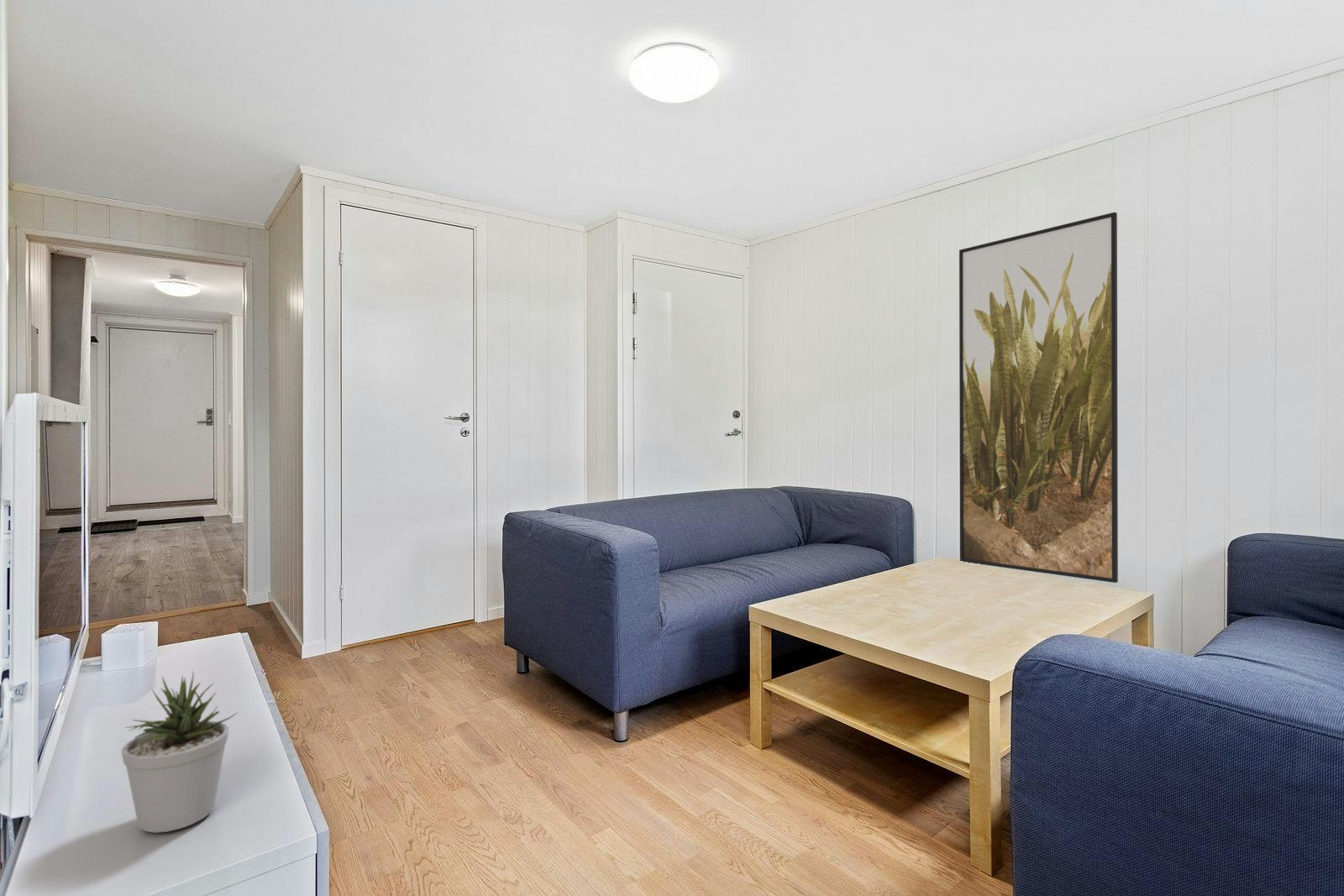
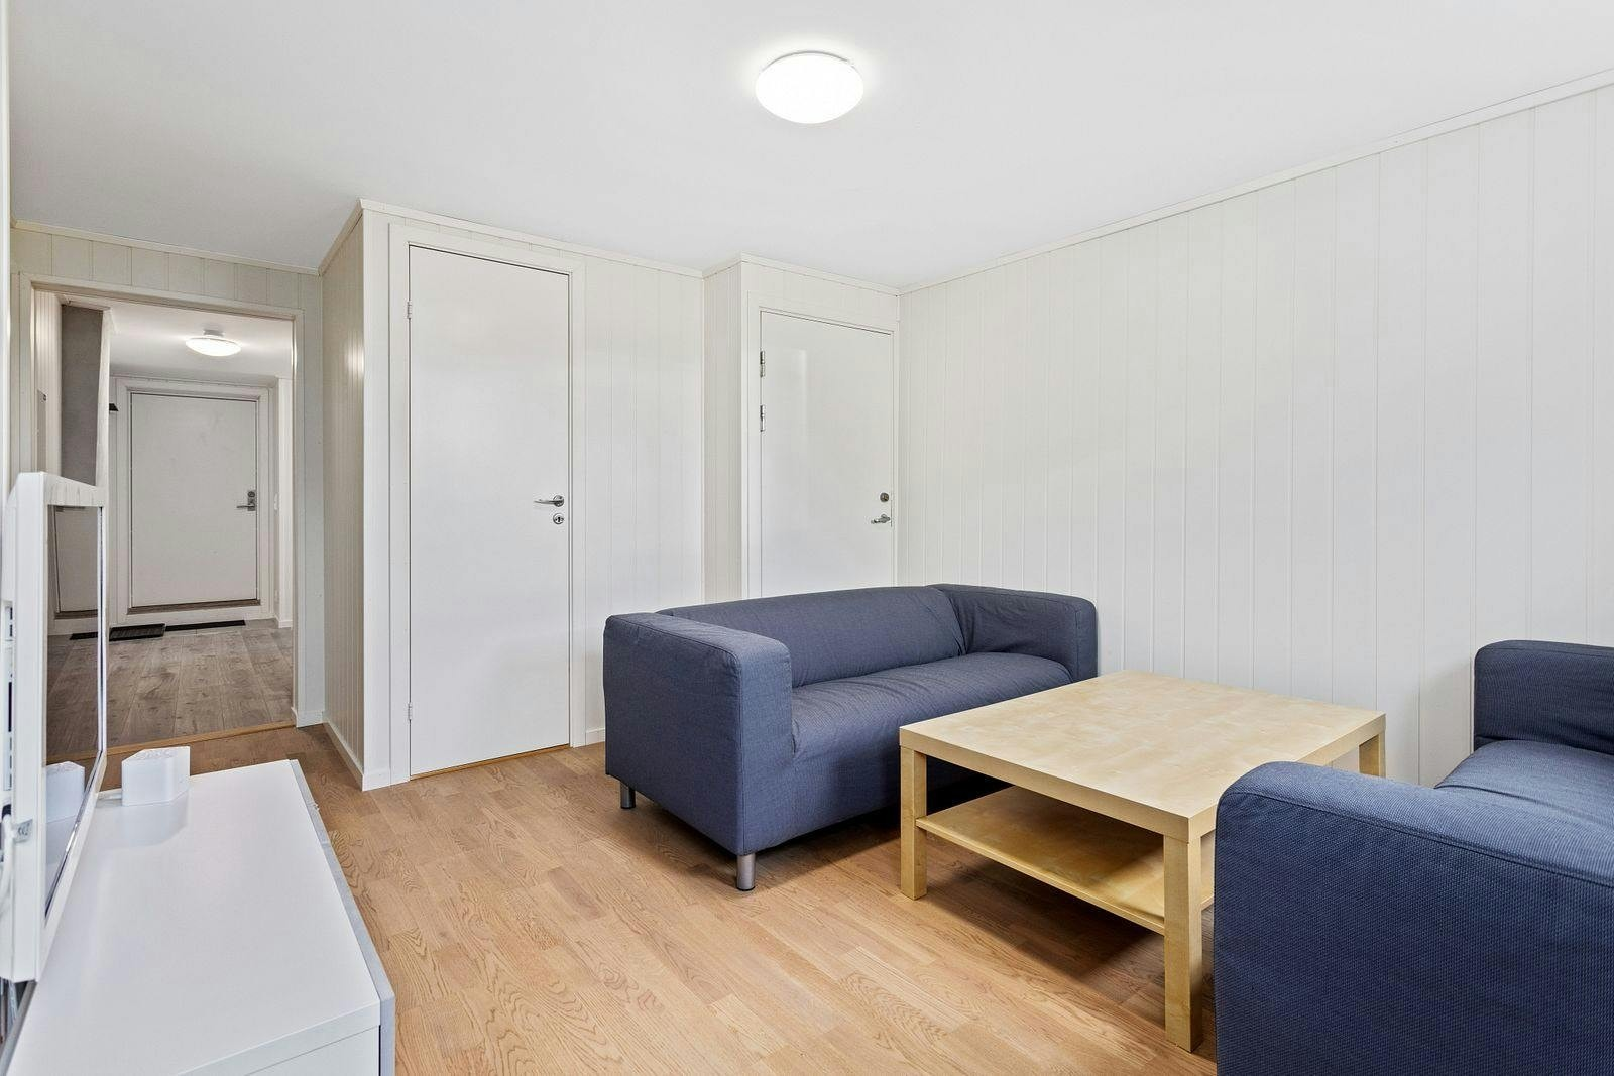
- potted plant [121,669,239,834]
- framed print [958,212,1119,584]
